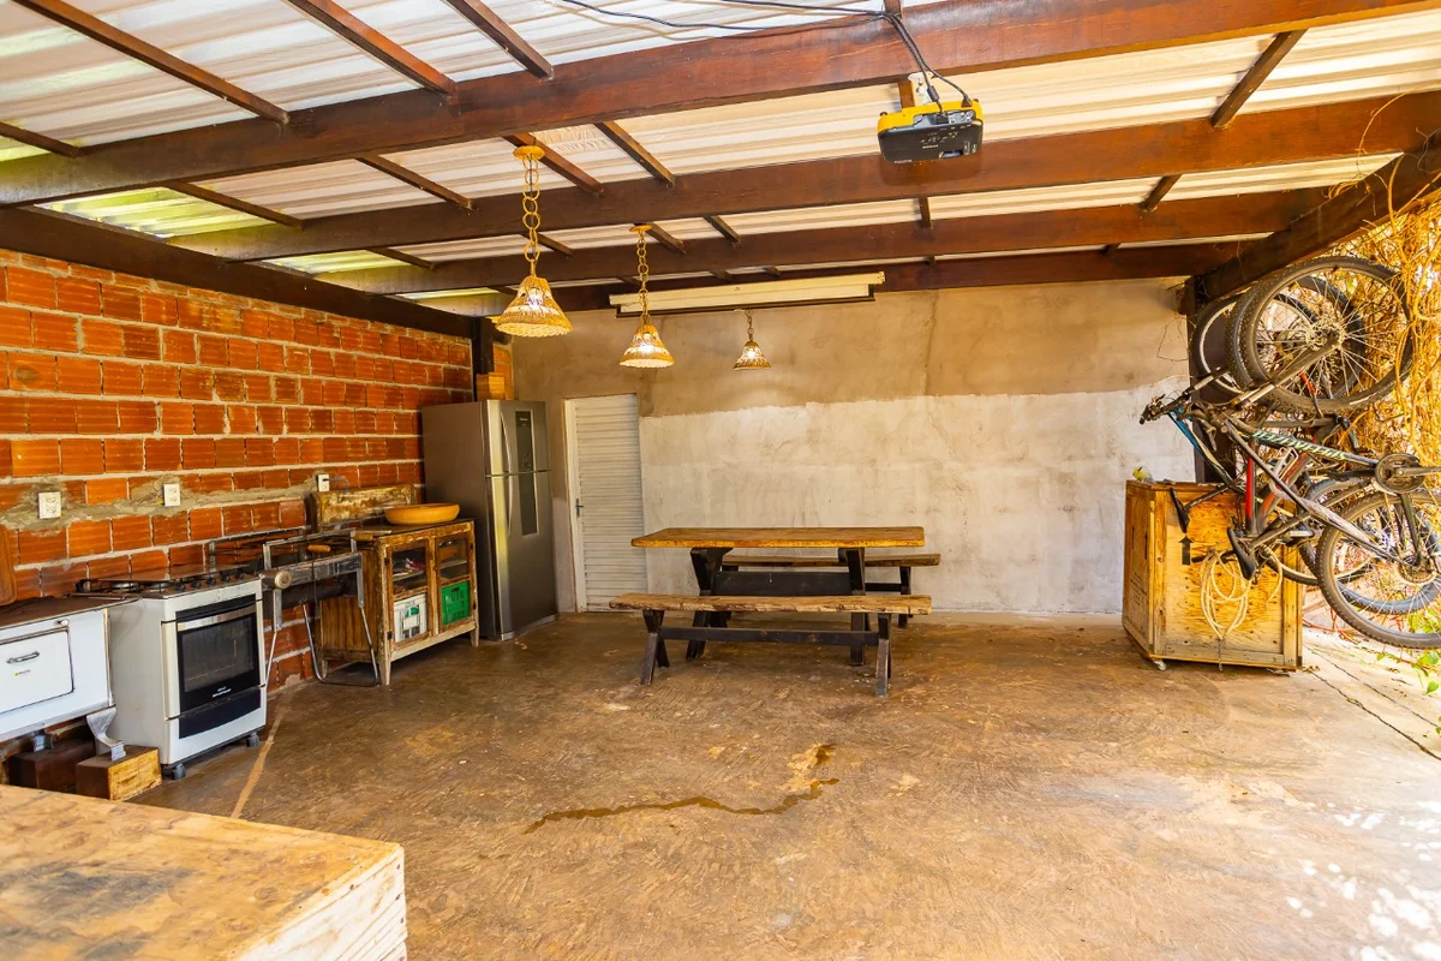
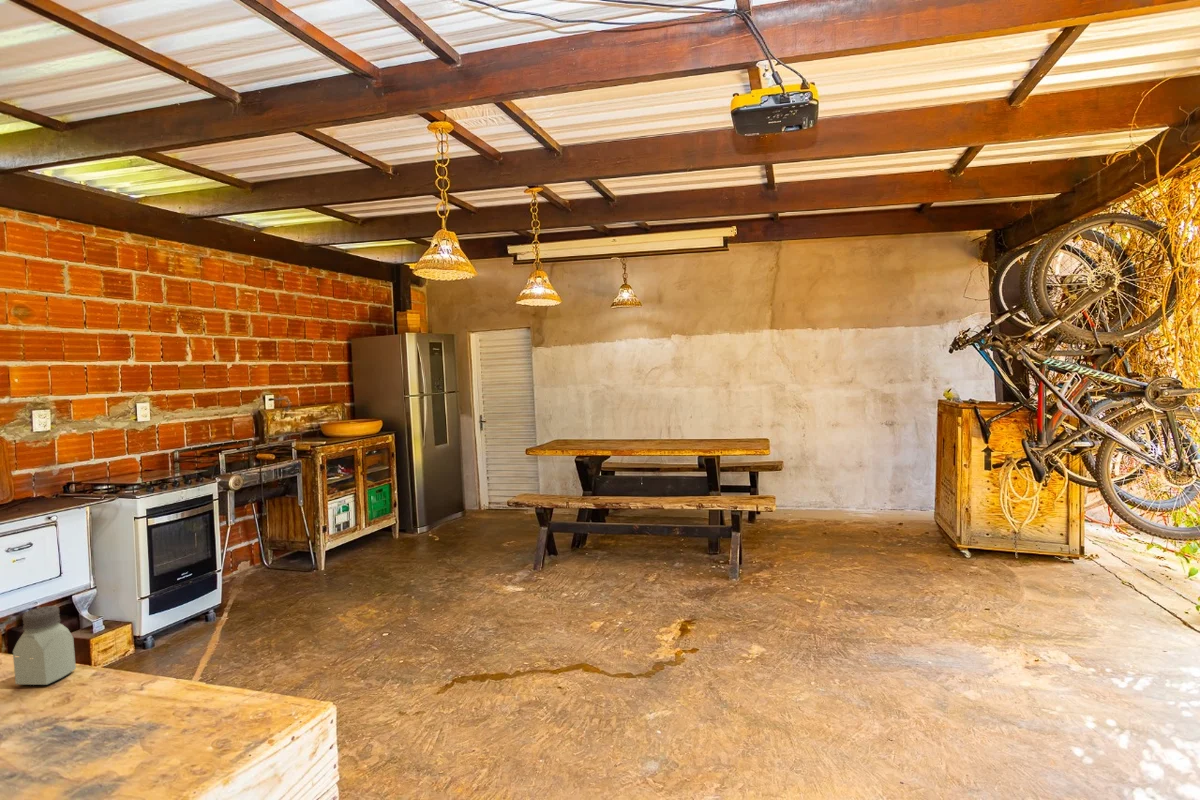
+ saltshaker [12,605,77,686]
